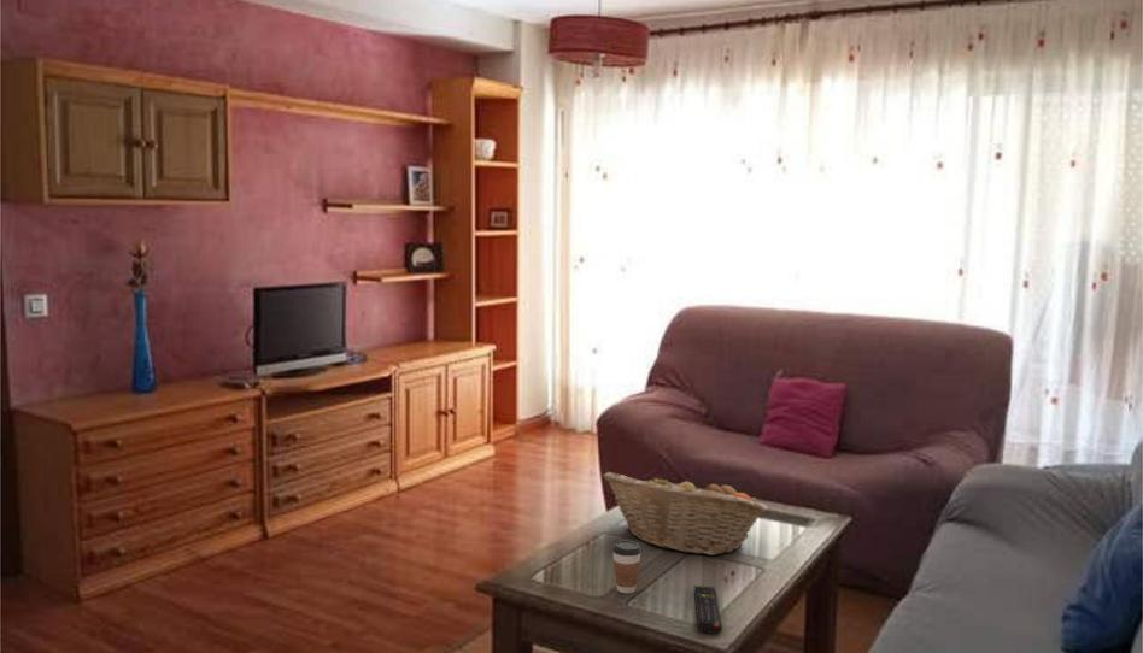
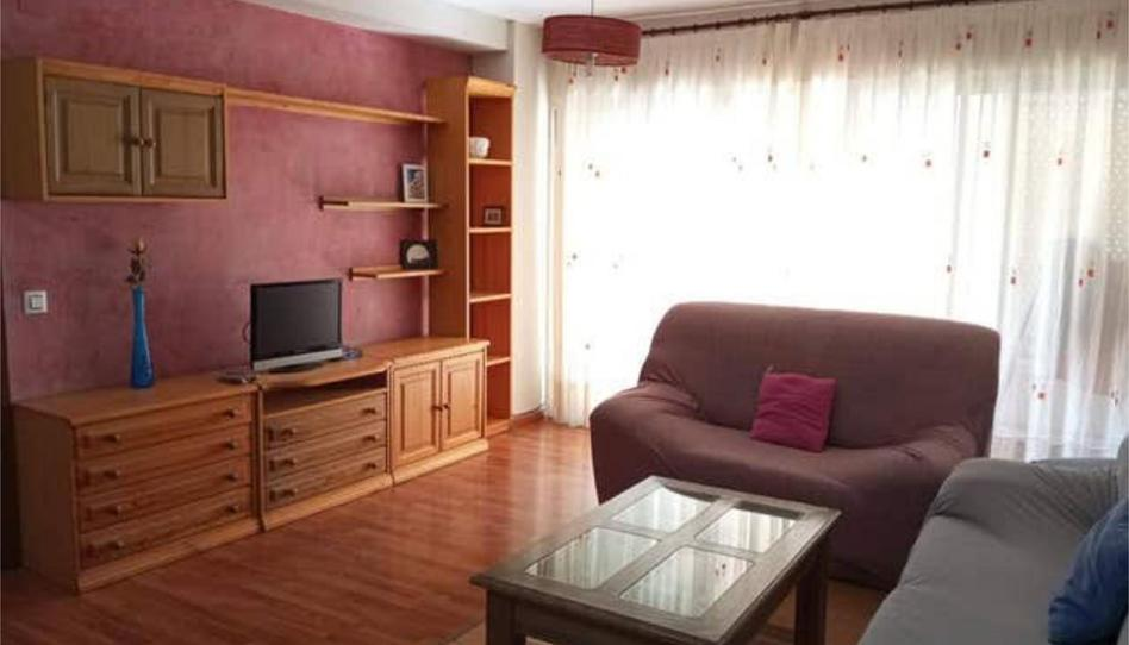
- coffee cup [611,539,643,595]
- remote control [693,584,723,635]
- fruit basket [602,471,769,557]
